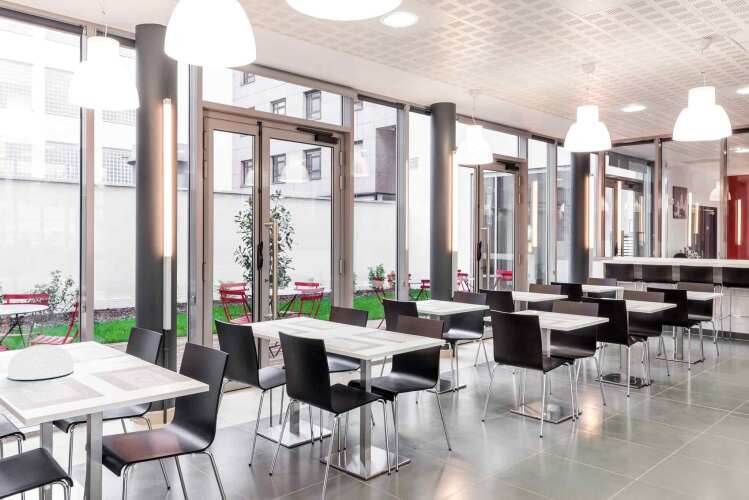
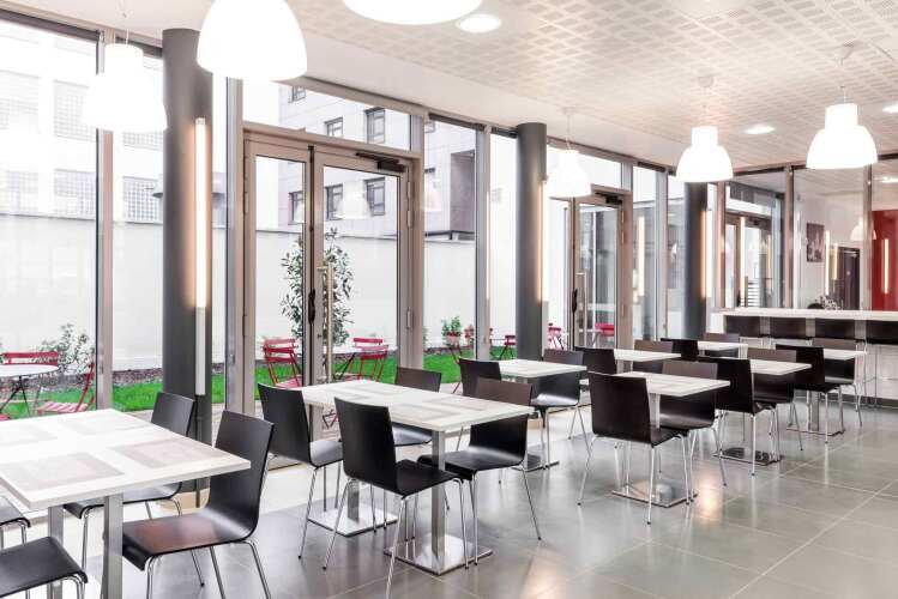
- plate [7,343,75,381]
